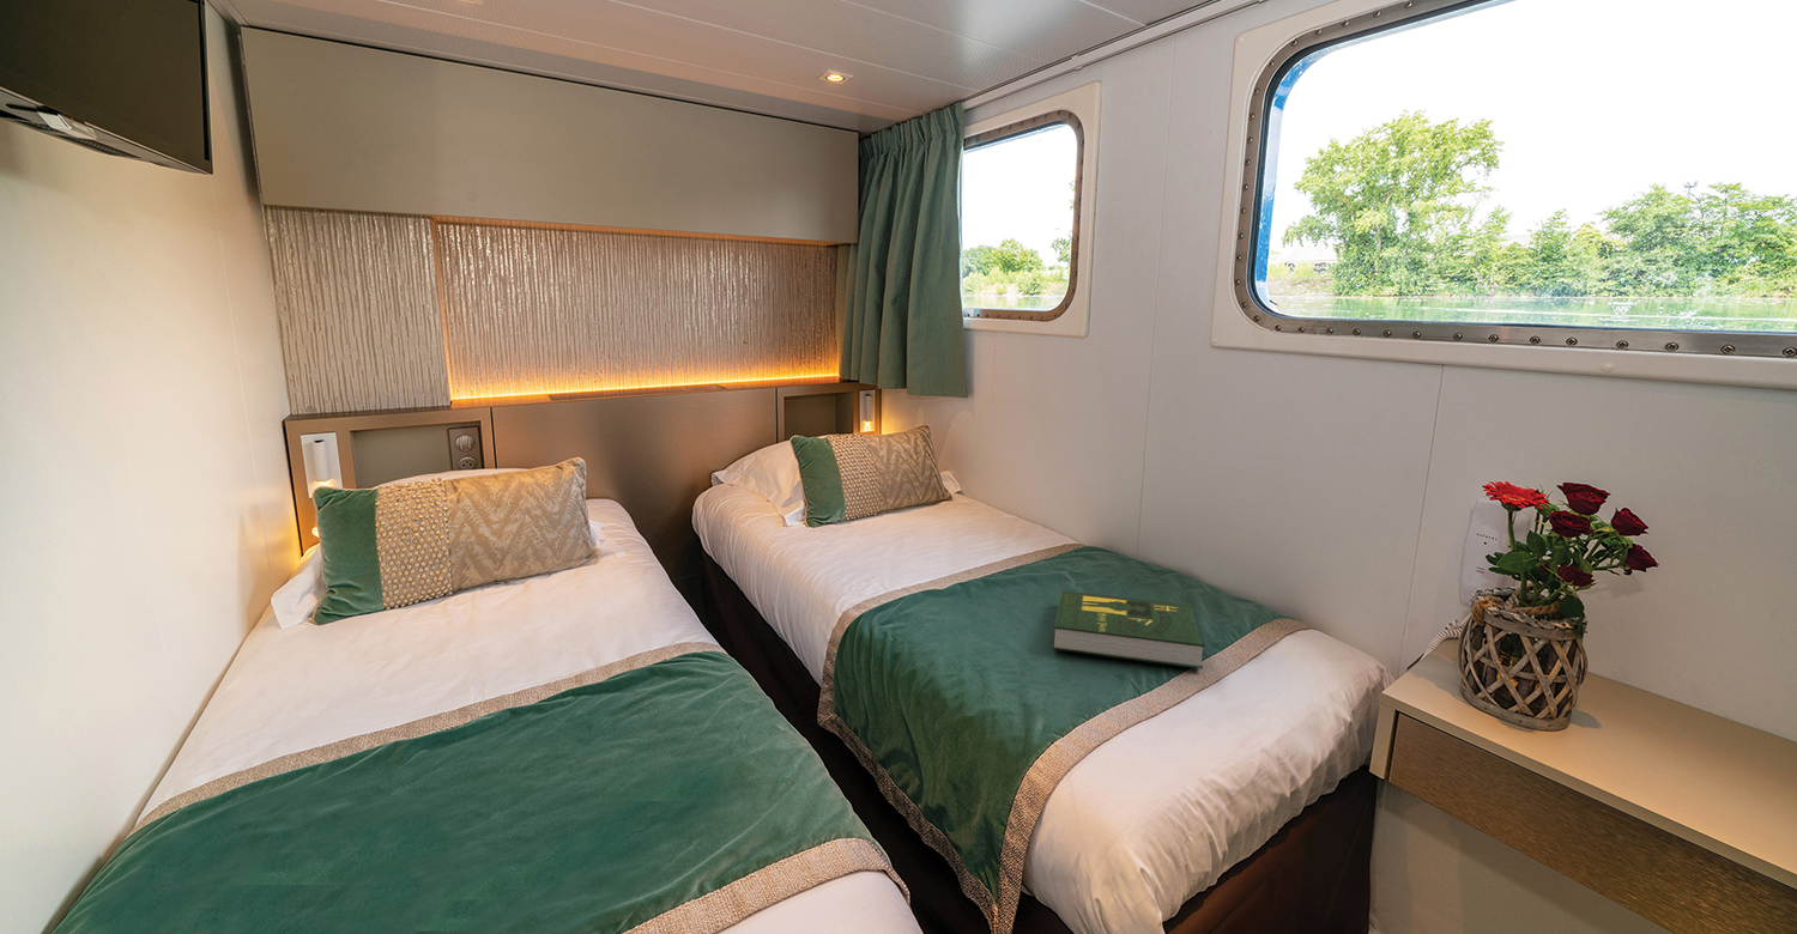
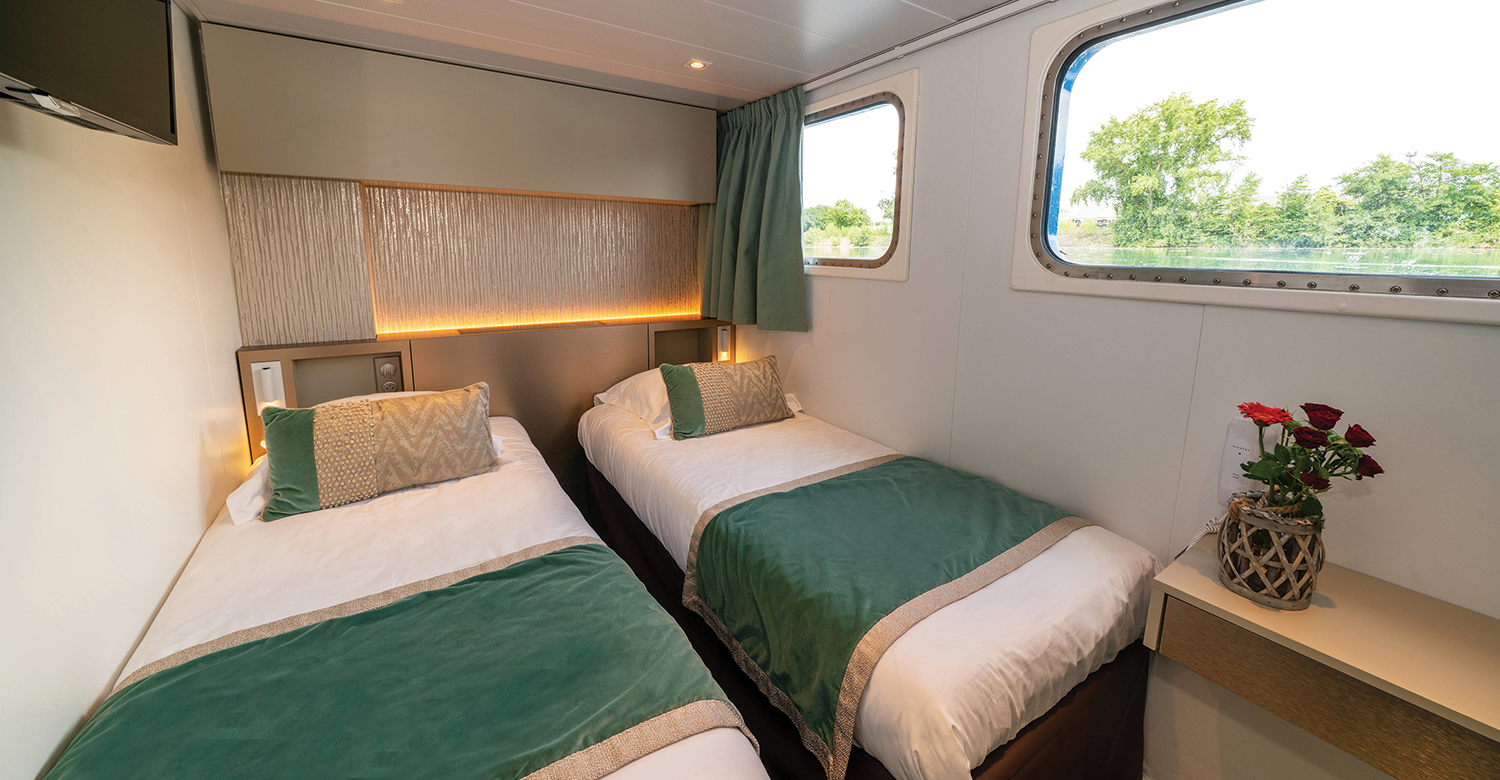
- book [1052,589,1205,669]
